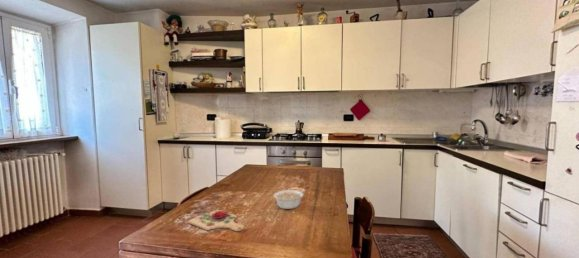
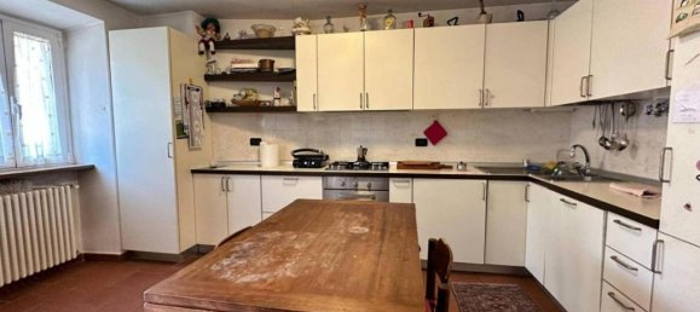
- cutting board [187,207,245,232]
- legume [273,189,309,210]
